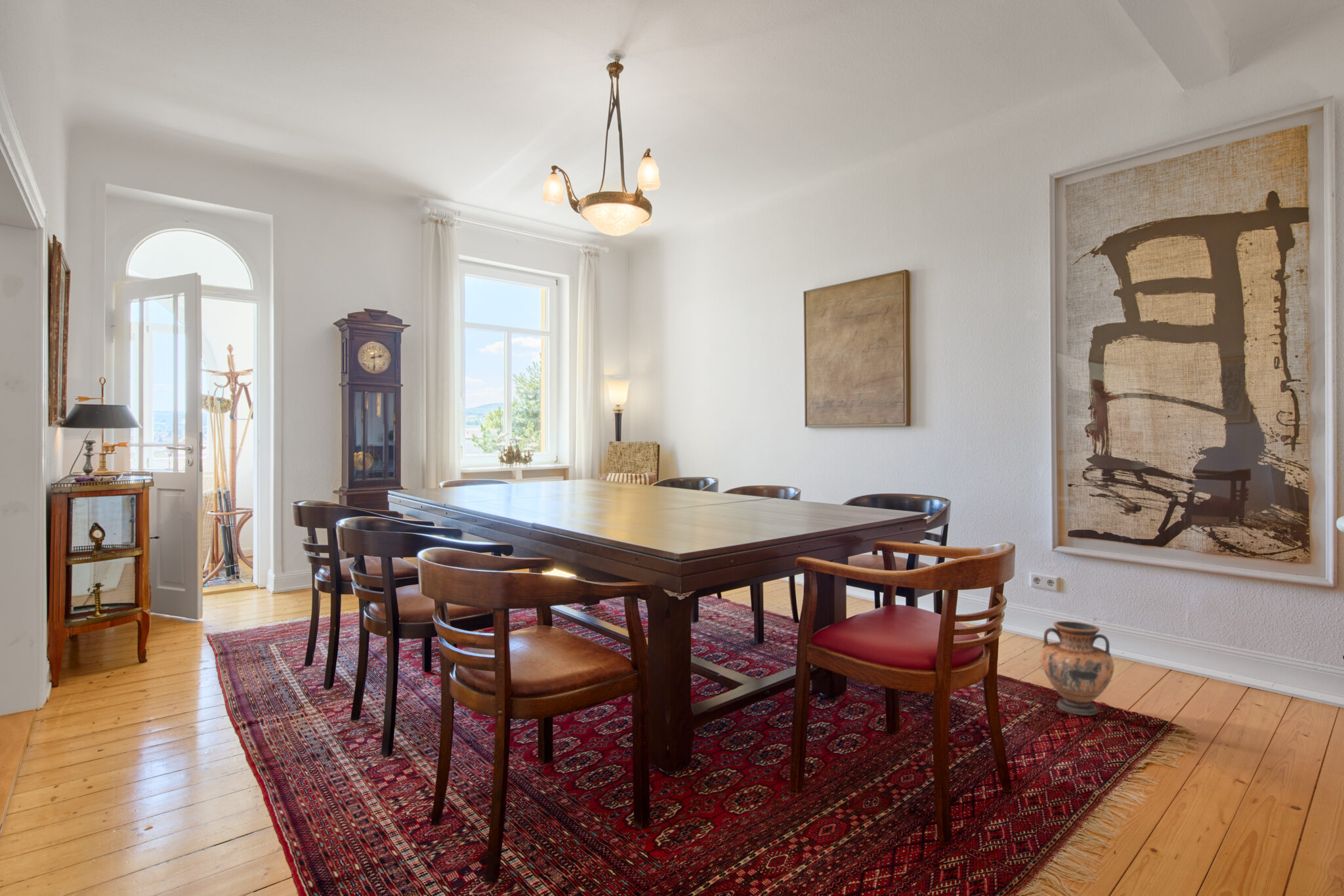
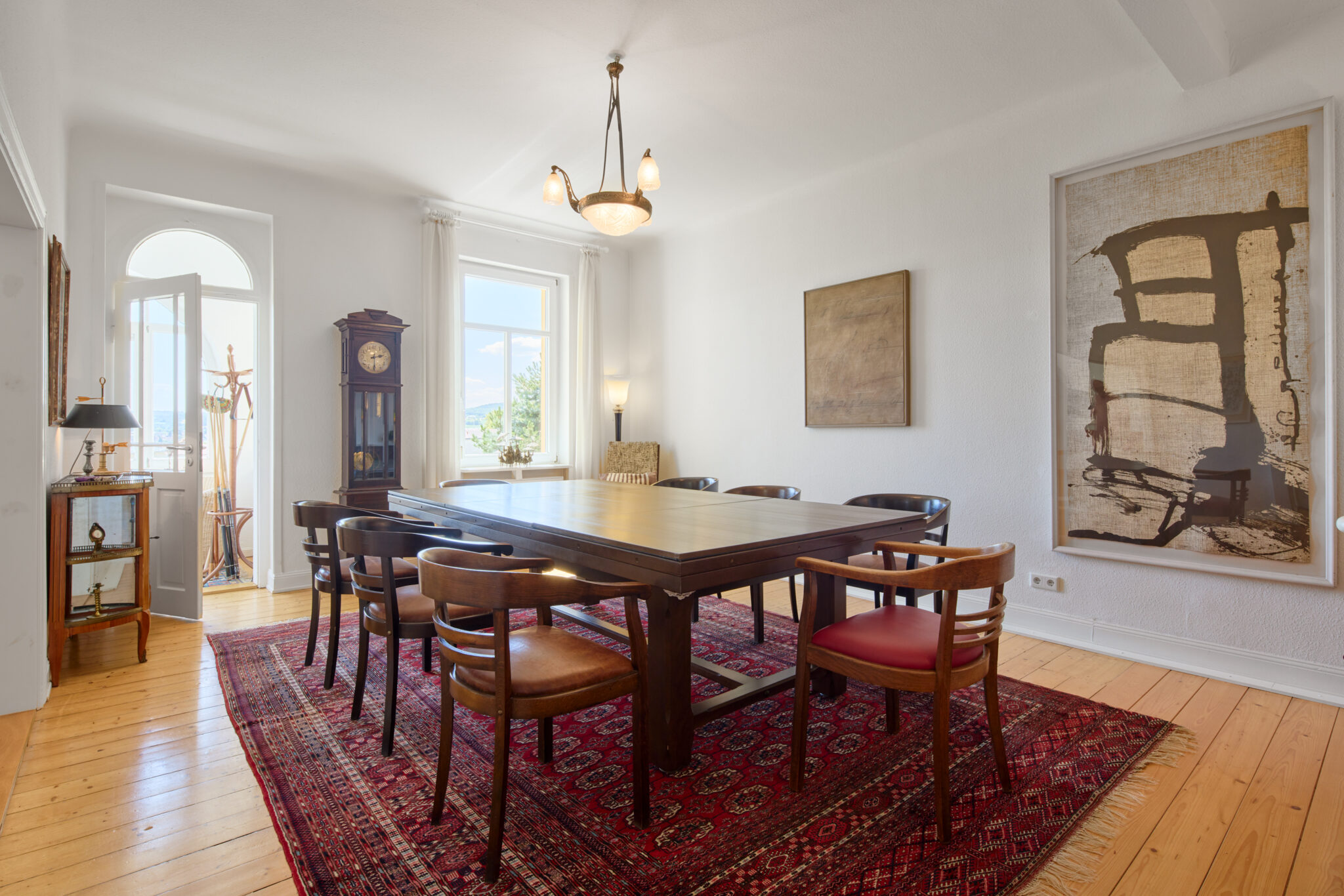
- vase [1039,621,1115,716]
